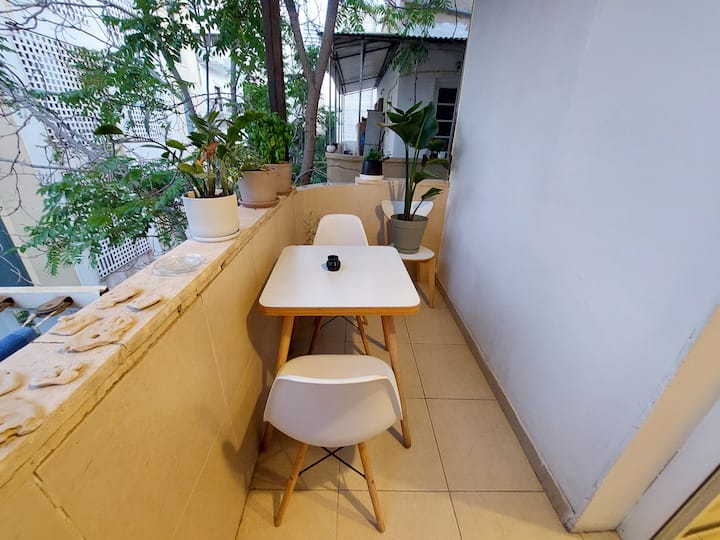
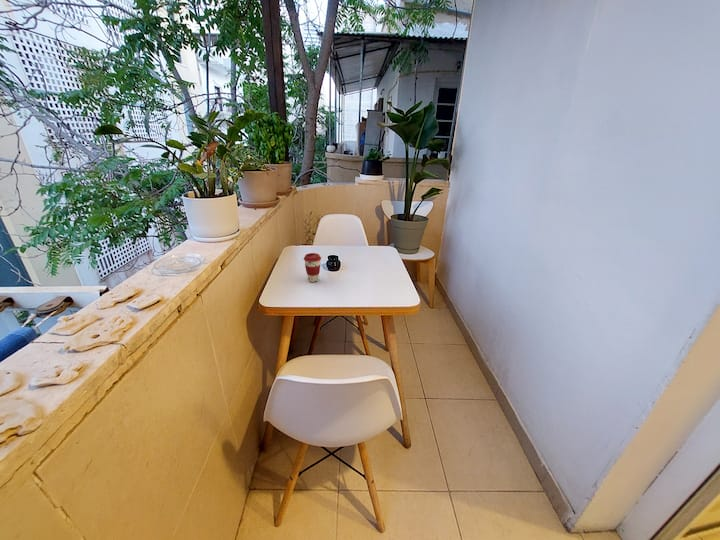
+ coffee cup [303,252,322,283]
